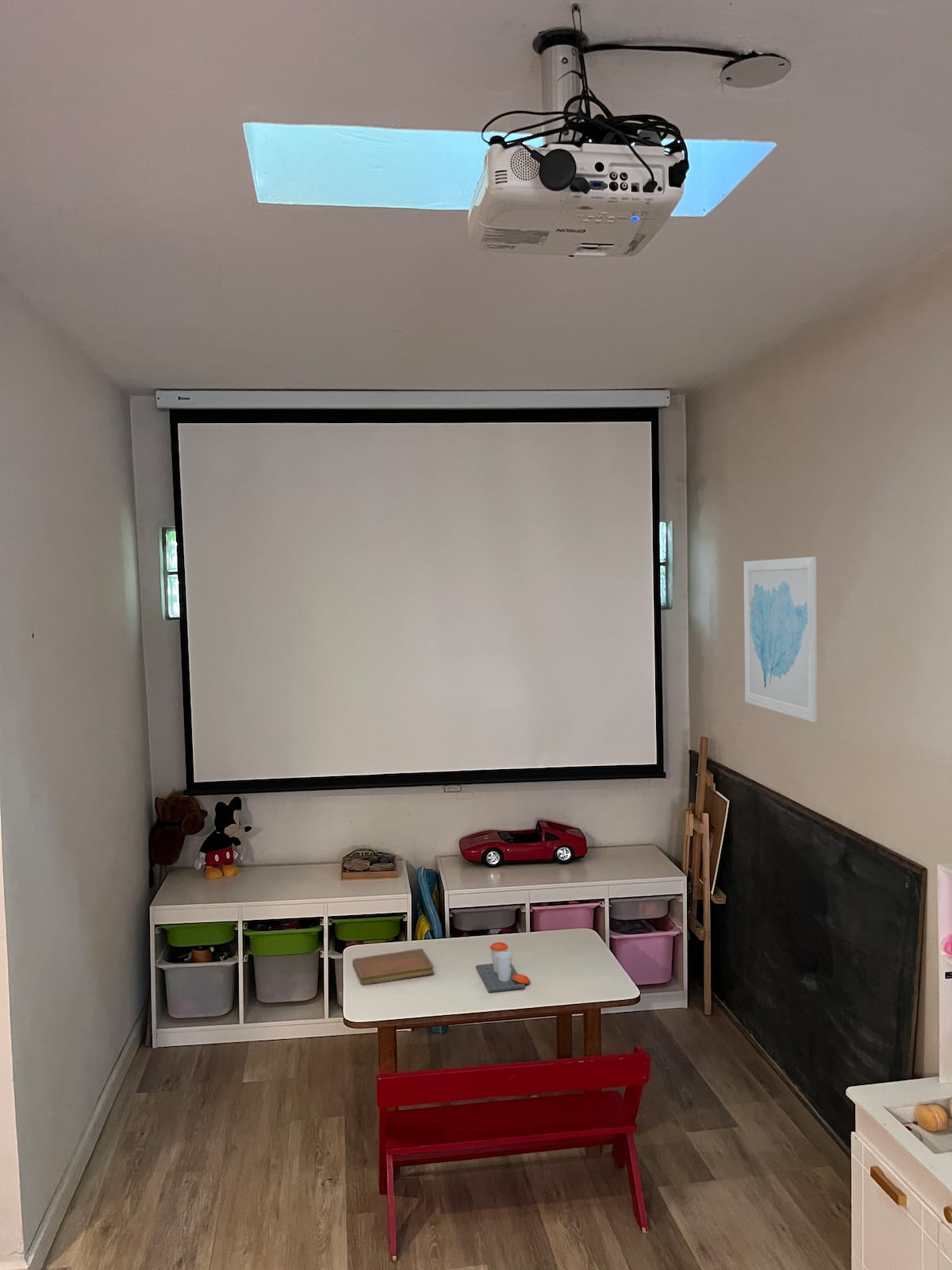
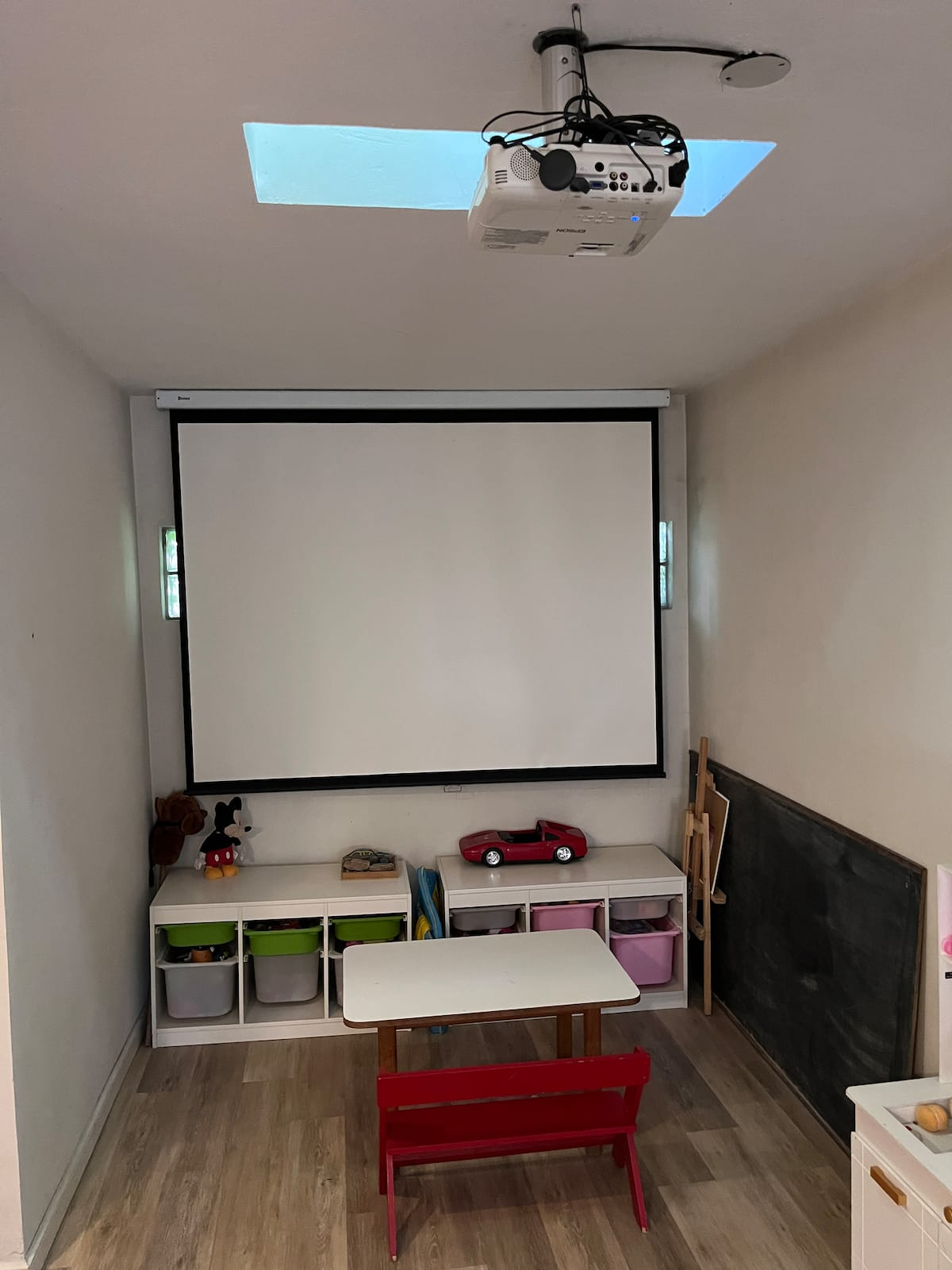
- cup [475,941,531,993]
- wall art [743,556,818,723]
- notebook [351,948,435,986]
